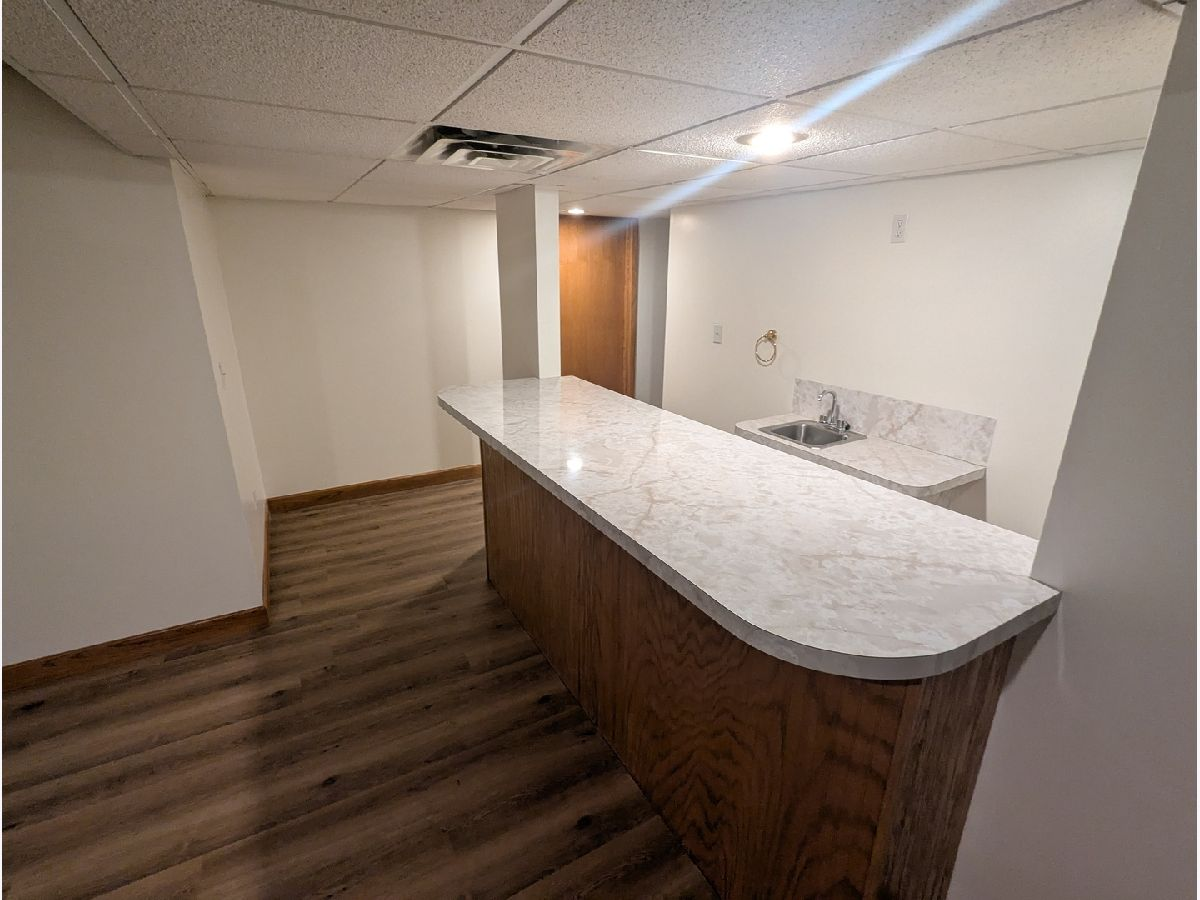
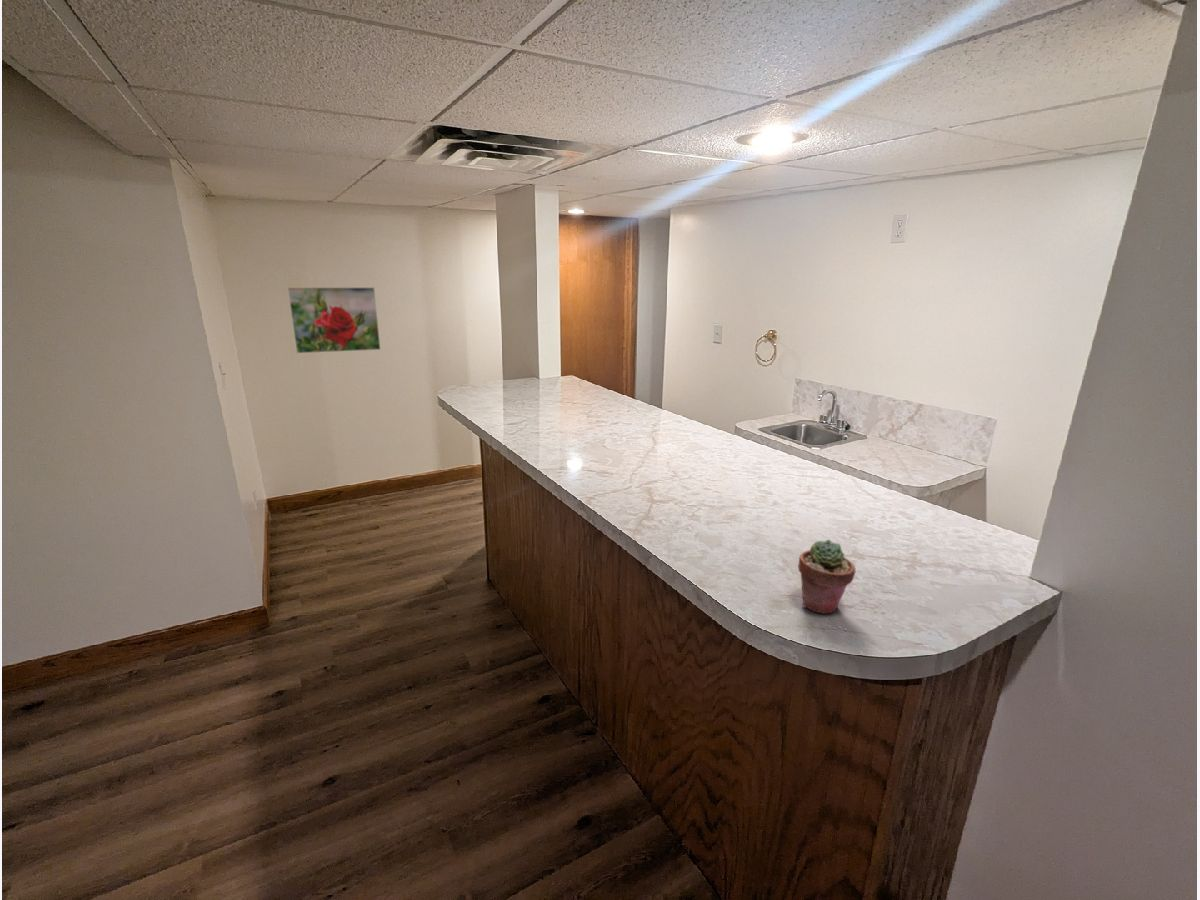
+ potted succulent [797,538,857,615]
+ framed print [286,286,382,354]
